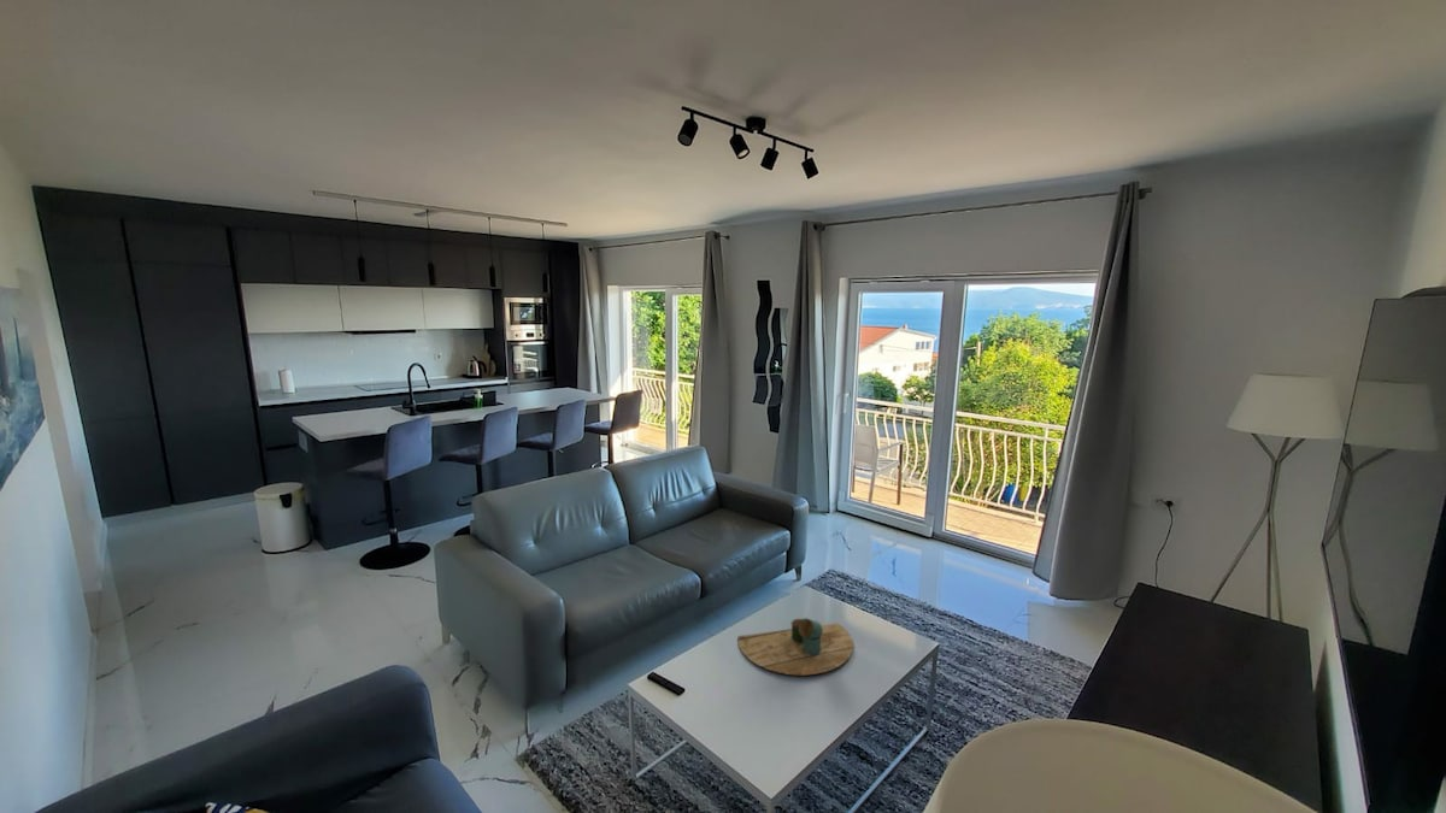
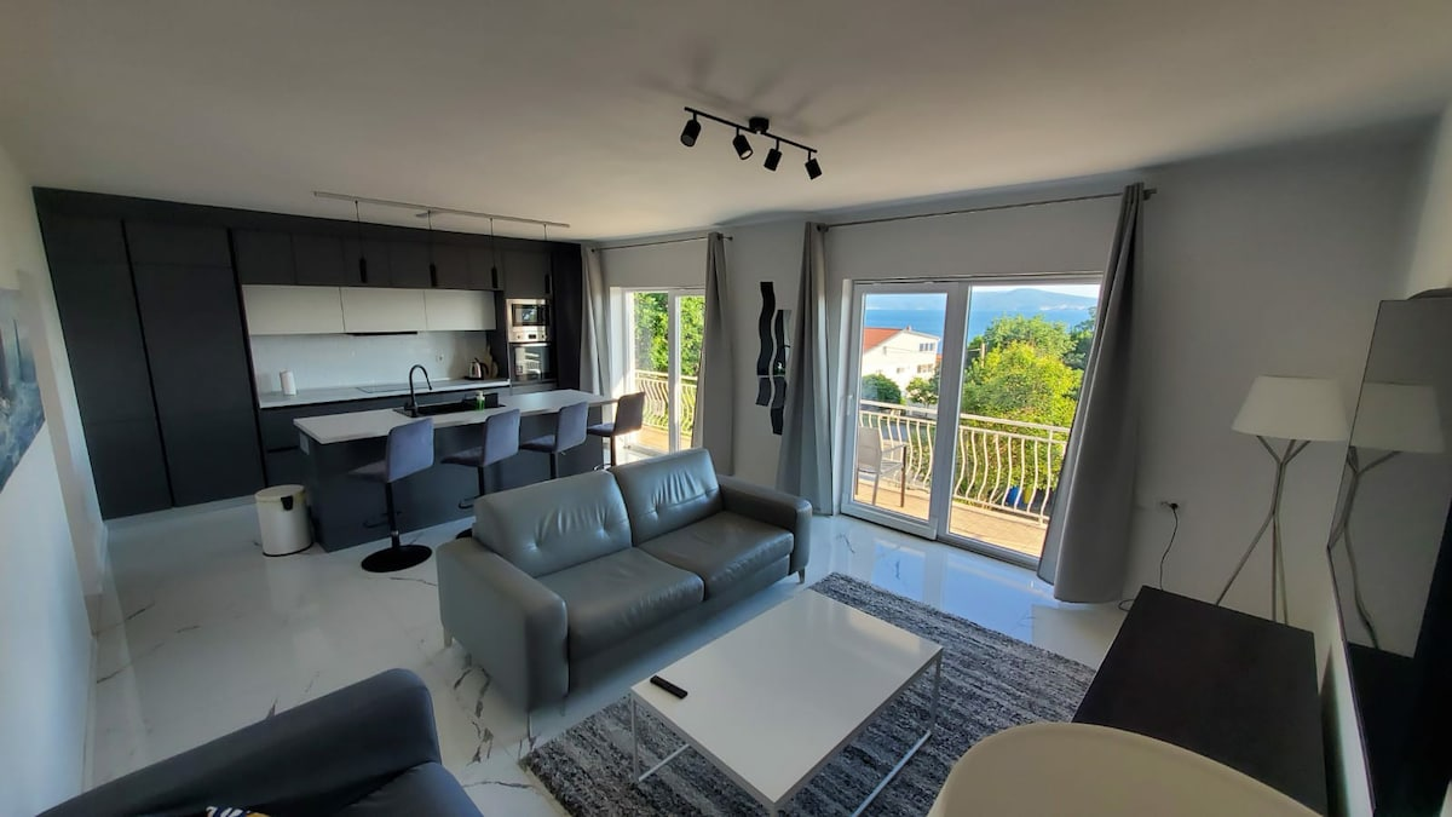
- decorative tray [736,617,854,677]
